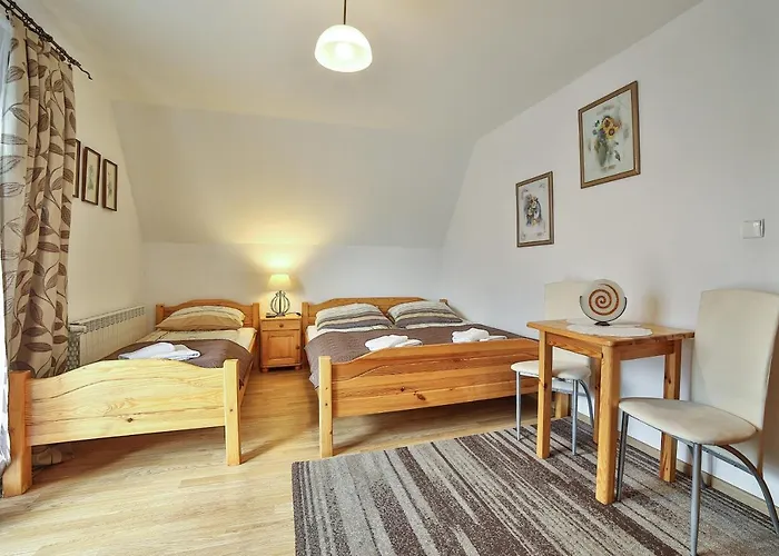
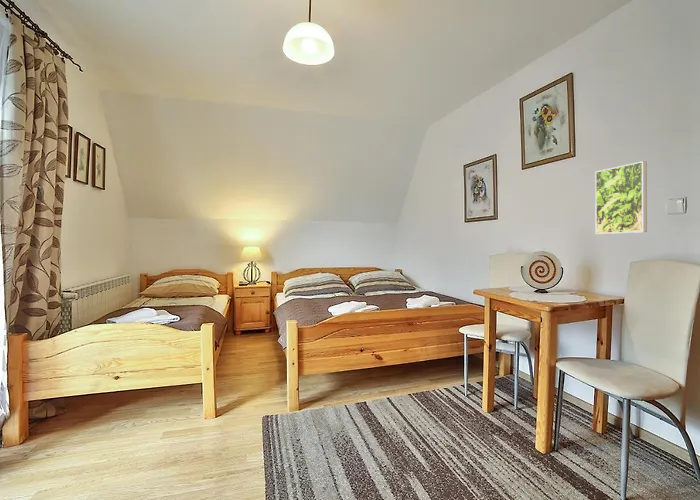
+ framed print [594,160,648,235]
